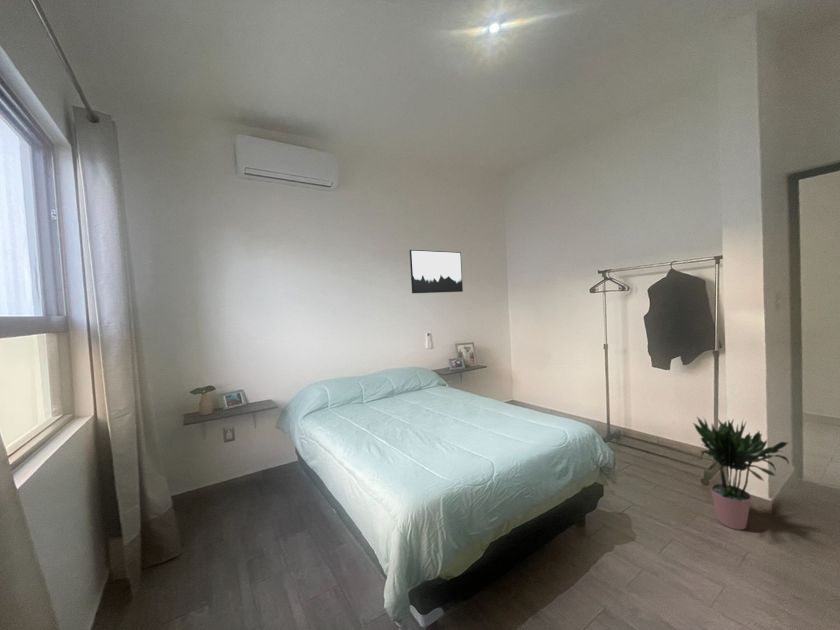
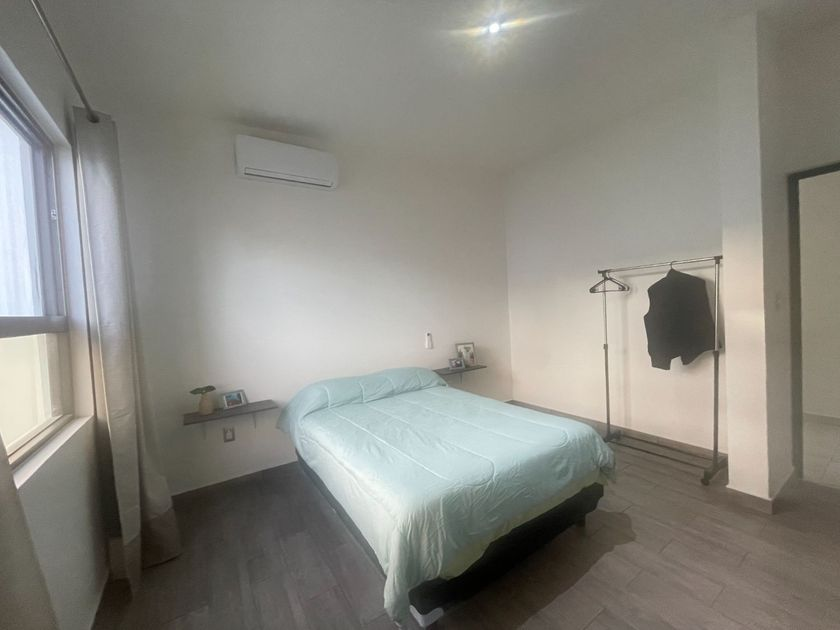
- wall art [409,249,464,294]
- potted plant [692,416,790,531]
